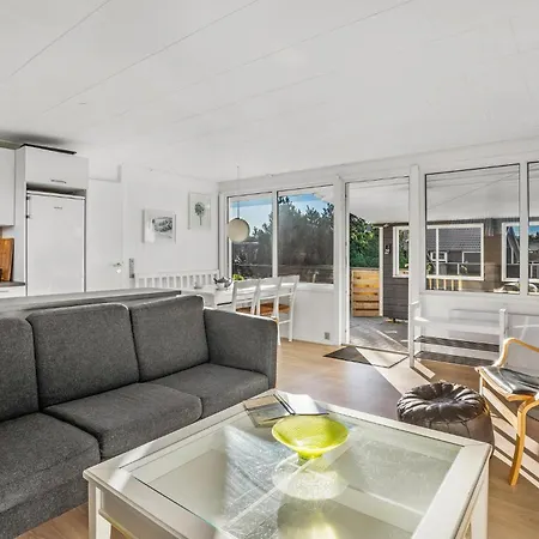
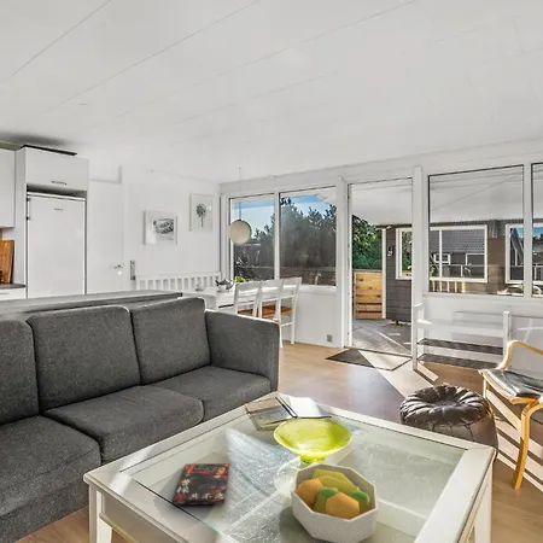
+ book [171,462,230,506]
+ fruit bowl [290,462,379,543]
